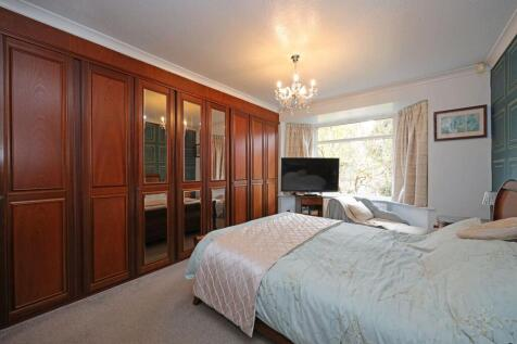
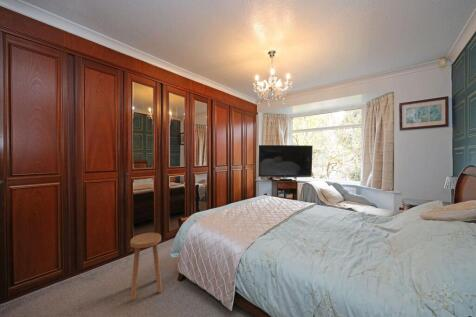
+ stool [129,232,163,302]
